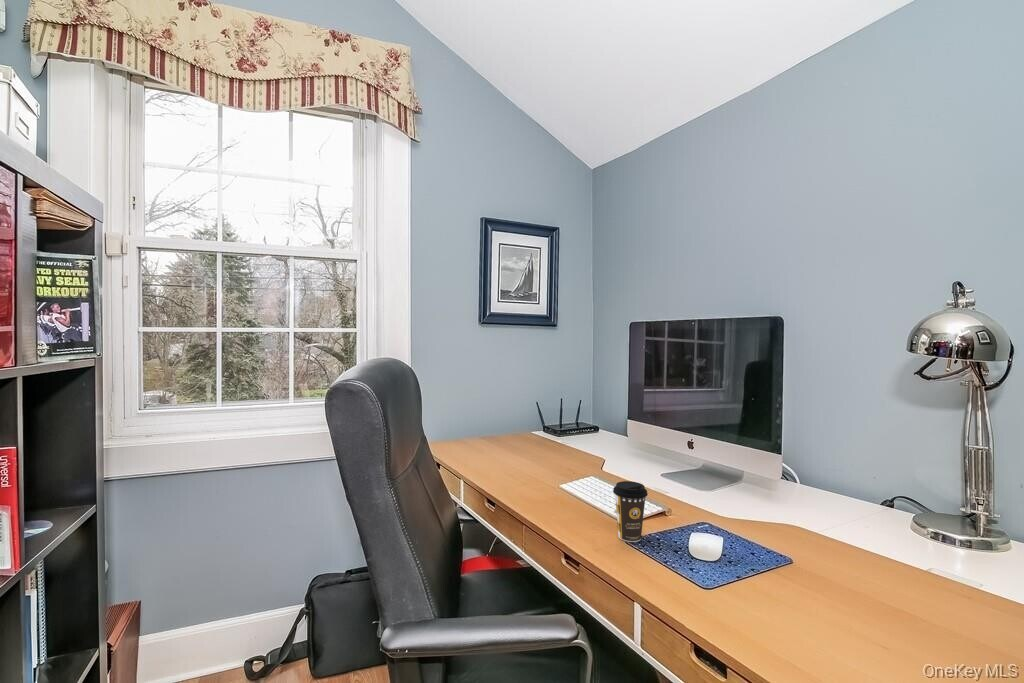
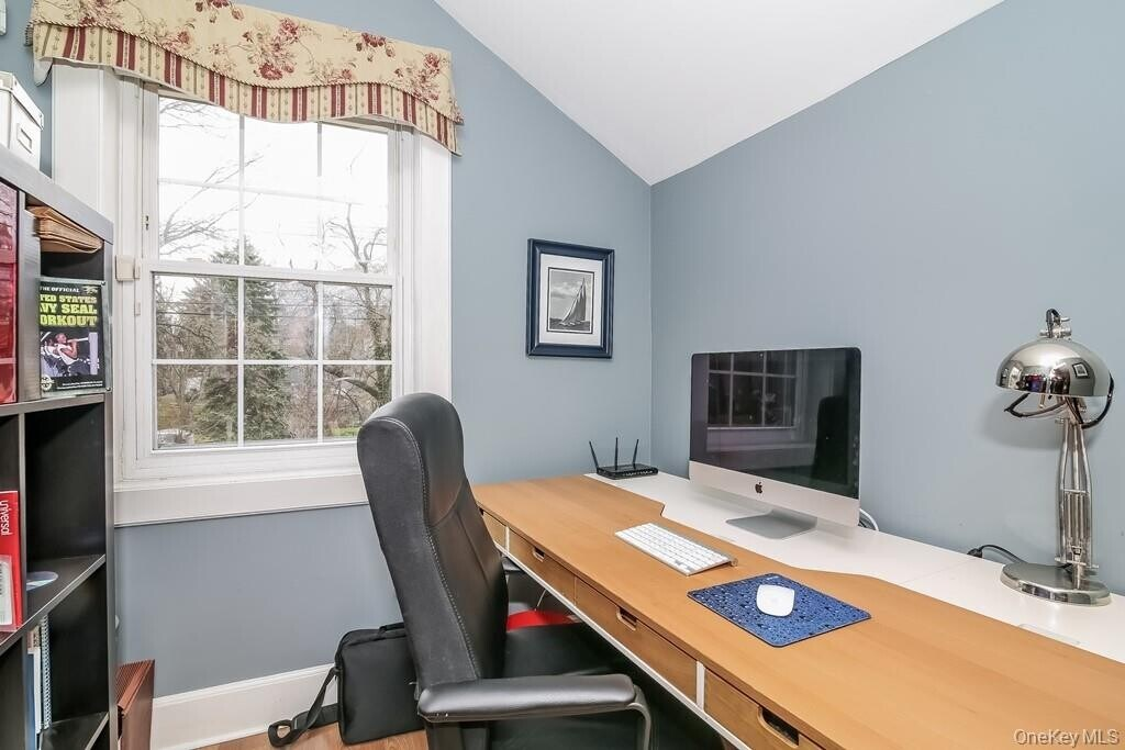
- coffee cup [612,480,649,543]
